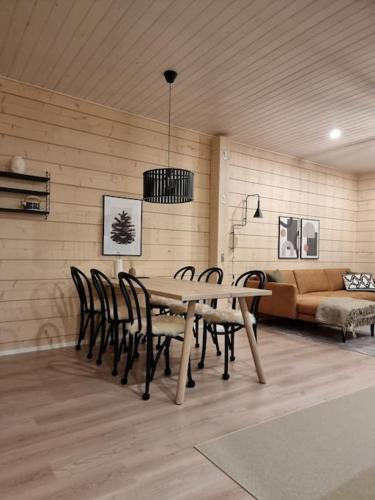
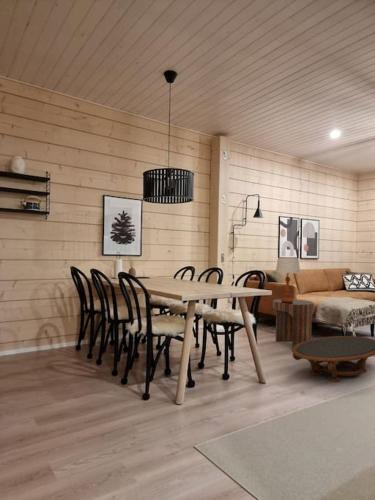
+ side table [272,298,315,350]
+ table lamp [275,257,301,303]
+ coffee table [291,335,375,383]
